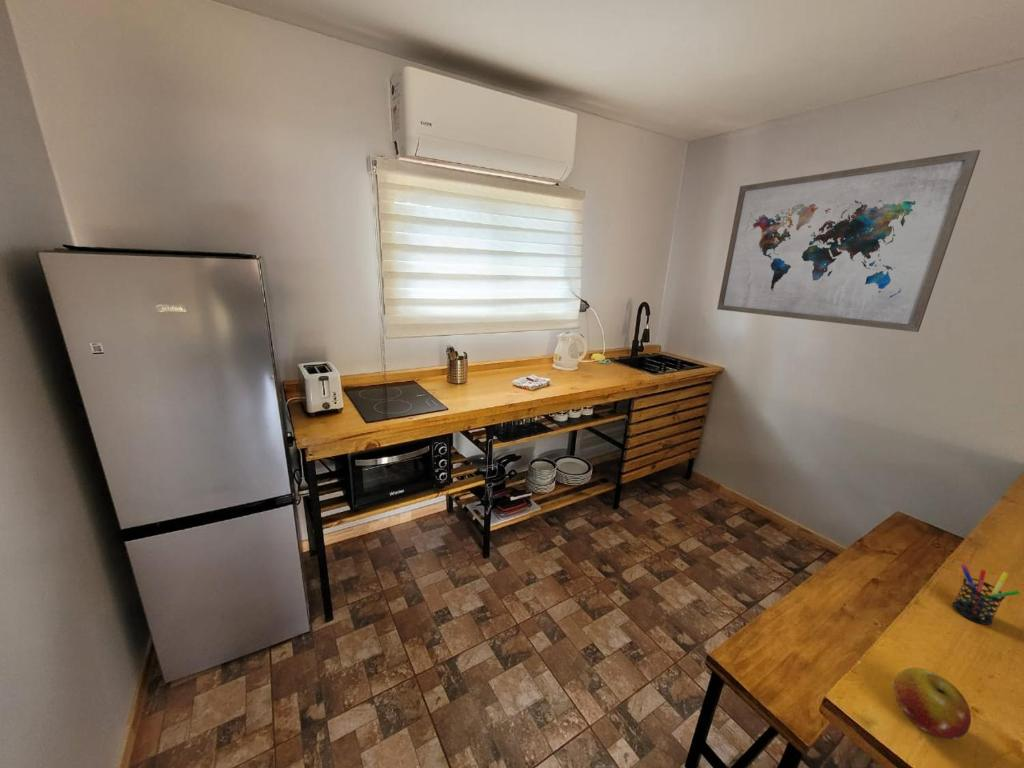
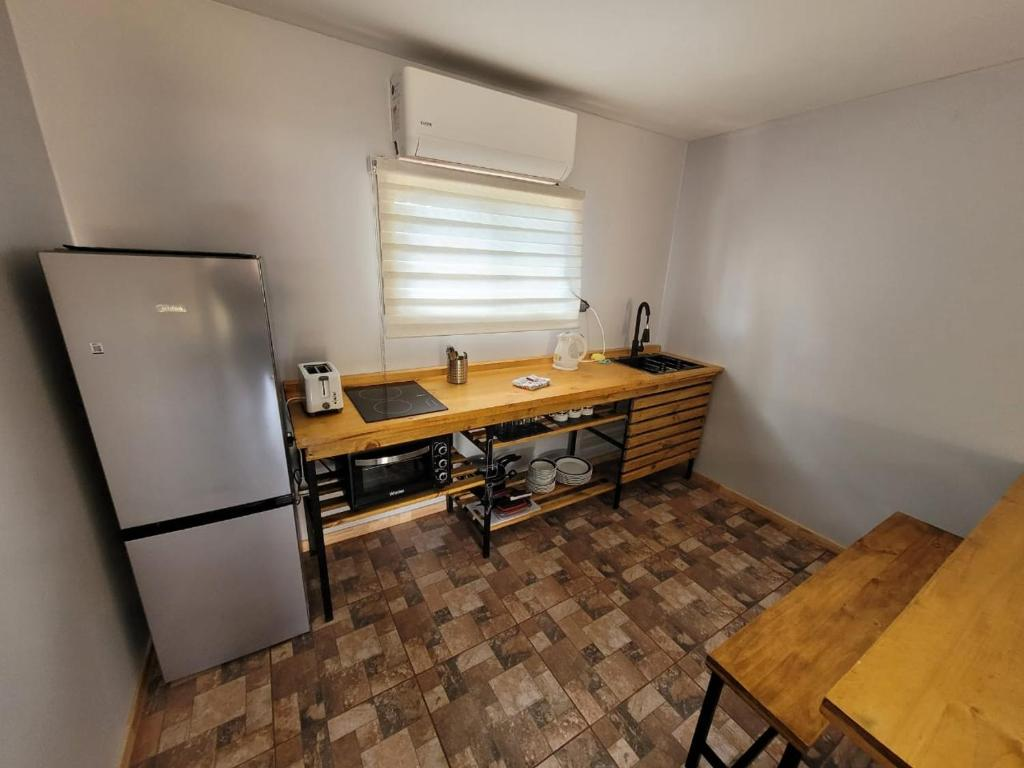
- fruit [891,667,972,740]
- pen holder [951,563,1021,626]
- wall art [716,149,981,333]
